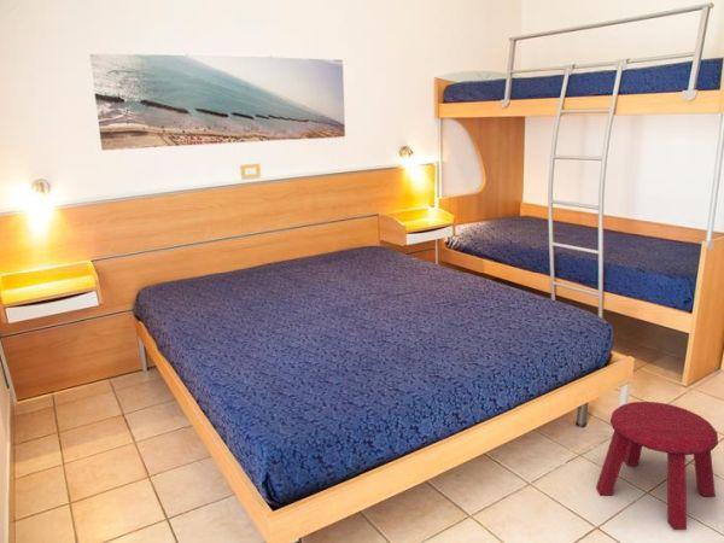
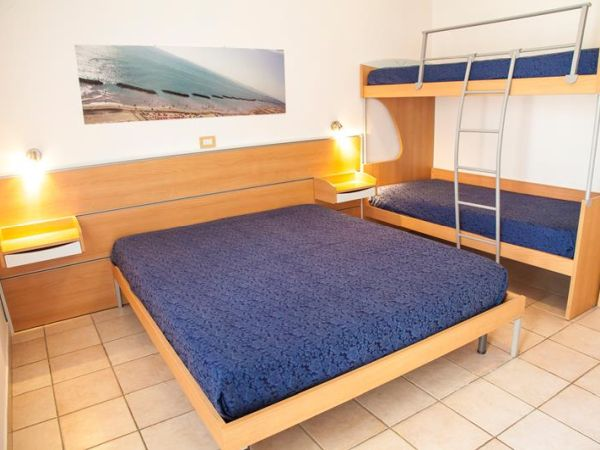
- stool [595,401,719,531]
